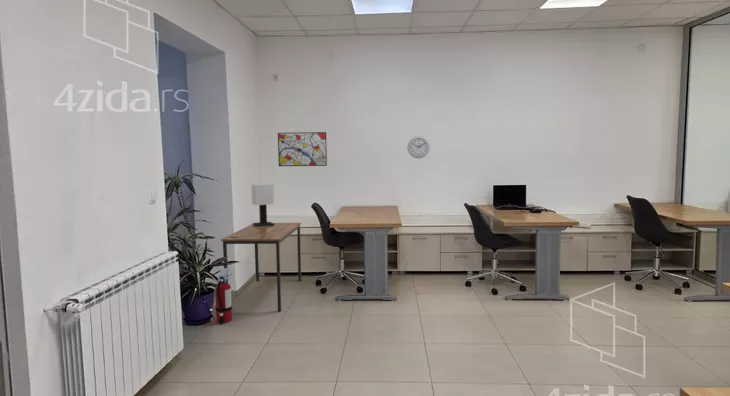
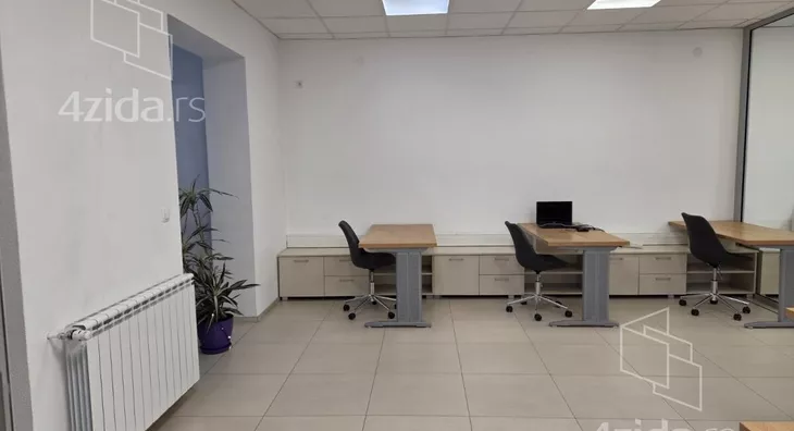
- wall art [277,131,328,167]
- fire extinguisher [214,267,233,324]
- wall clock [407,135,431,159]
- table lamp [250,183,275,227]
- desk [220,222,302,312]
